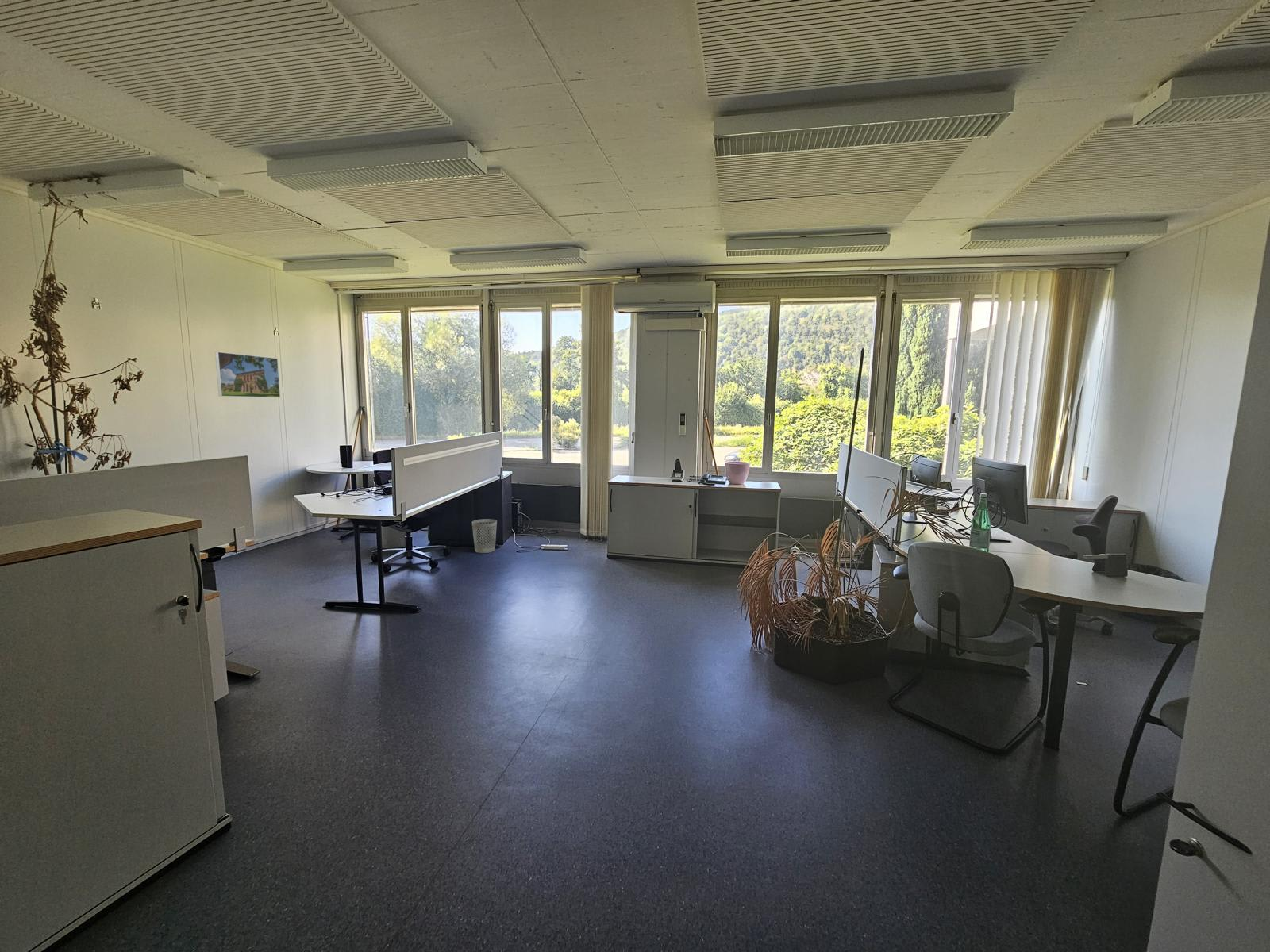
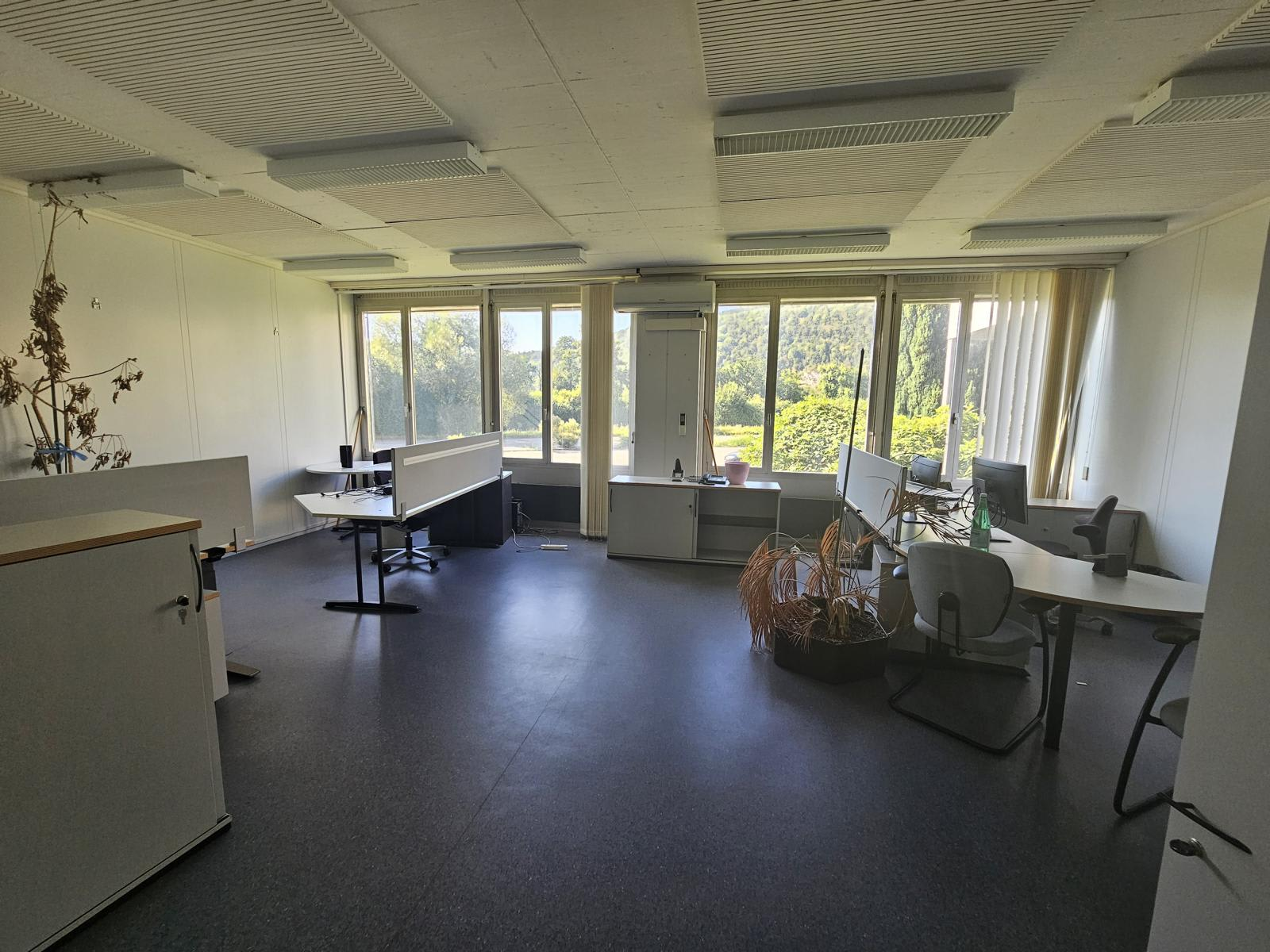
- wastebasket [471,518,498,554]
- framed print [214,351,281,398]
